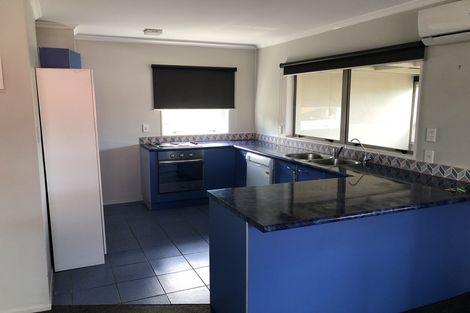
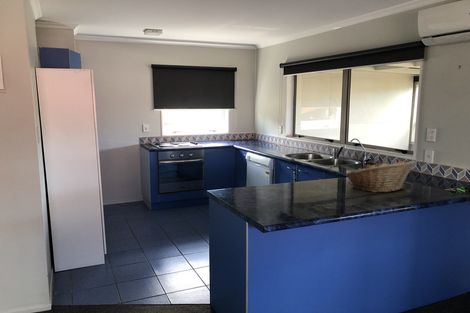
+ fruit basket [345,160,416,193]
